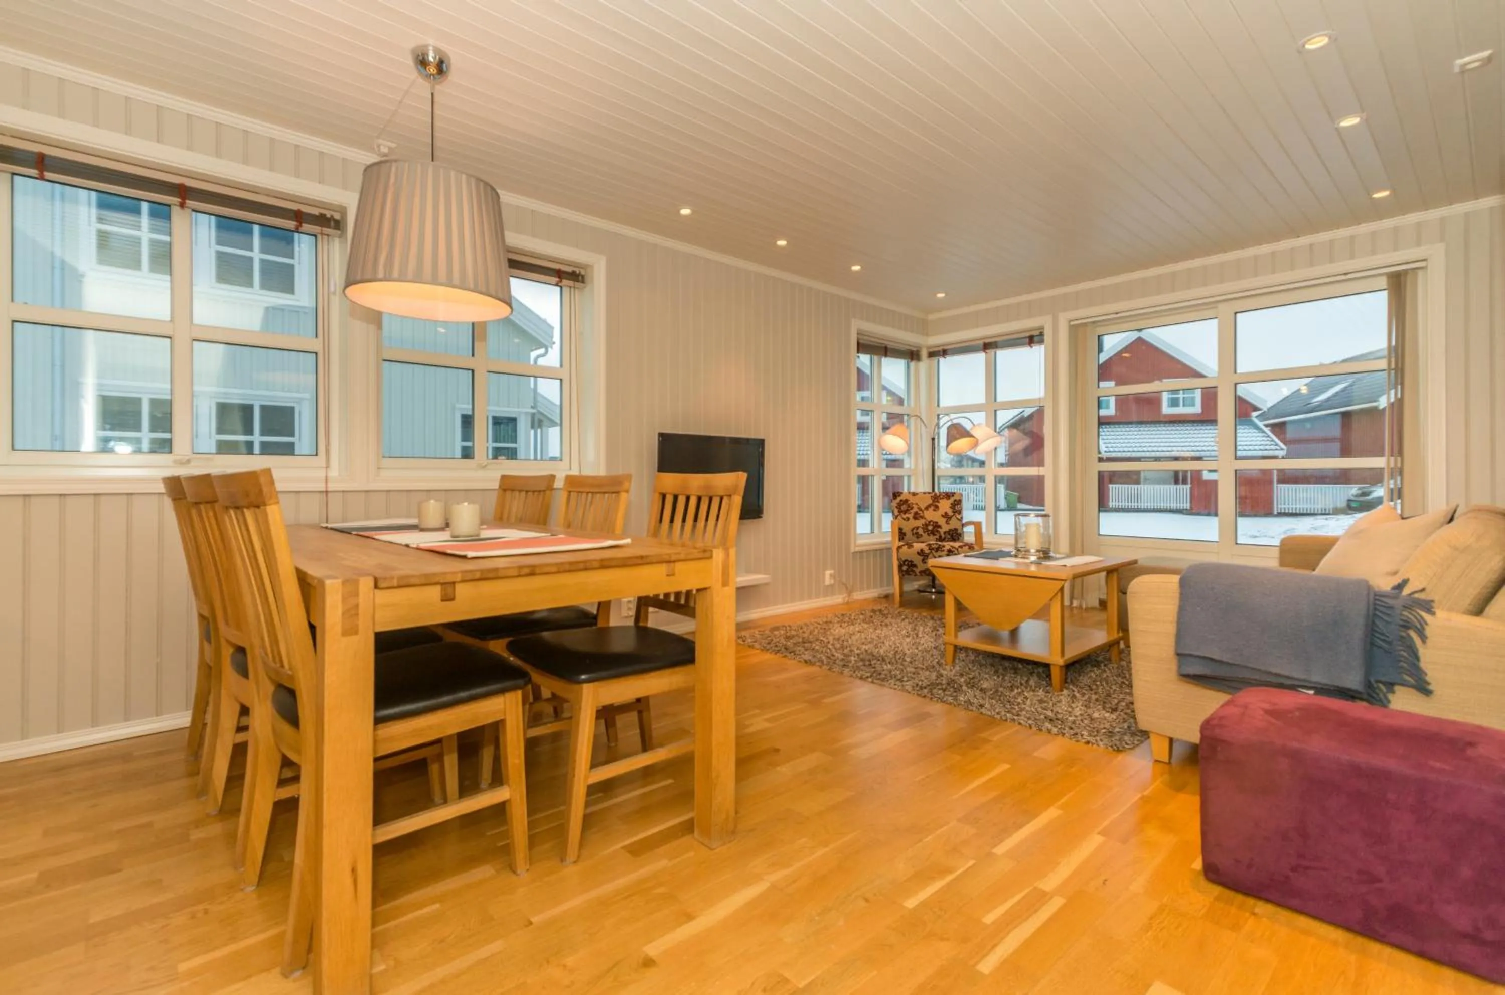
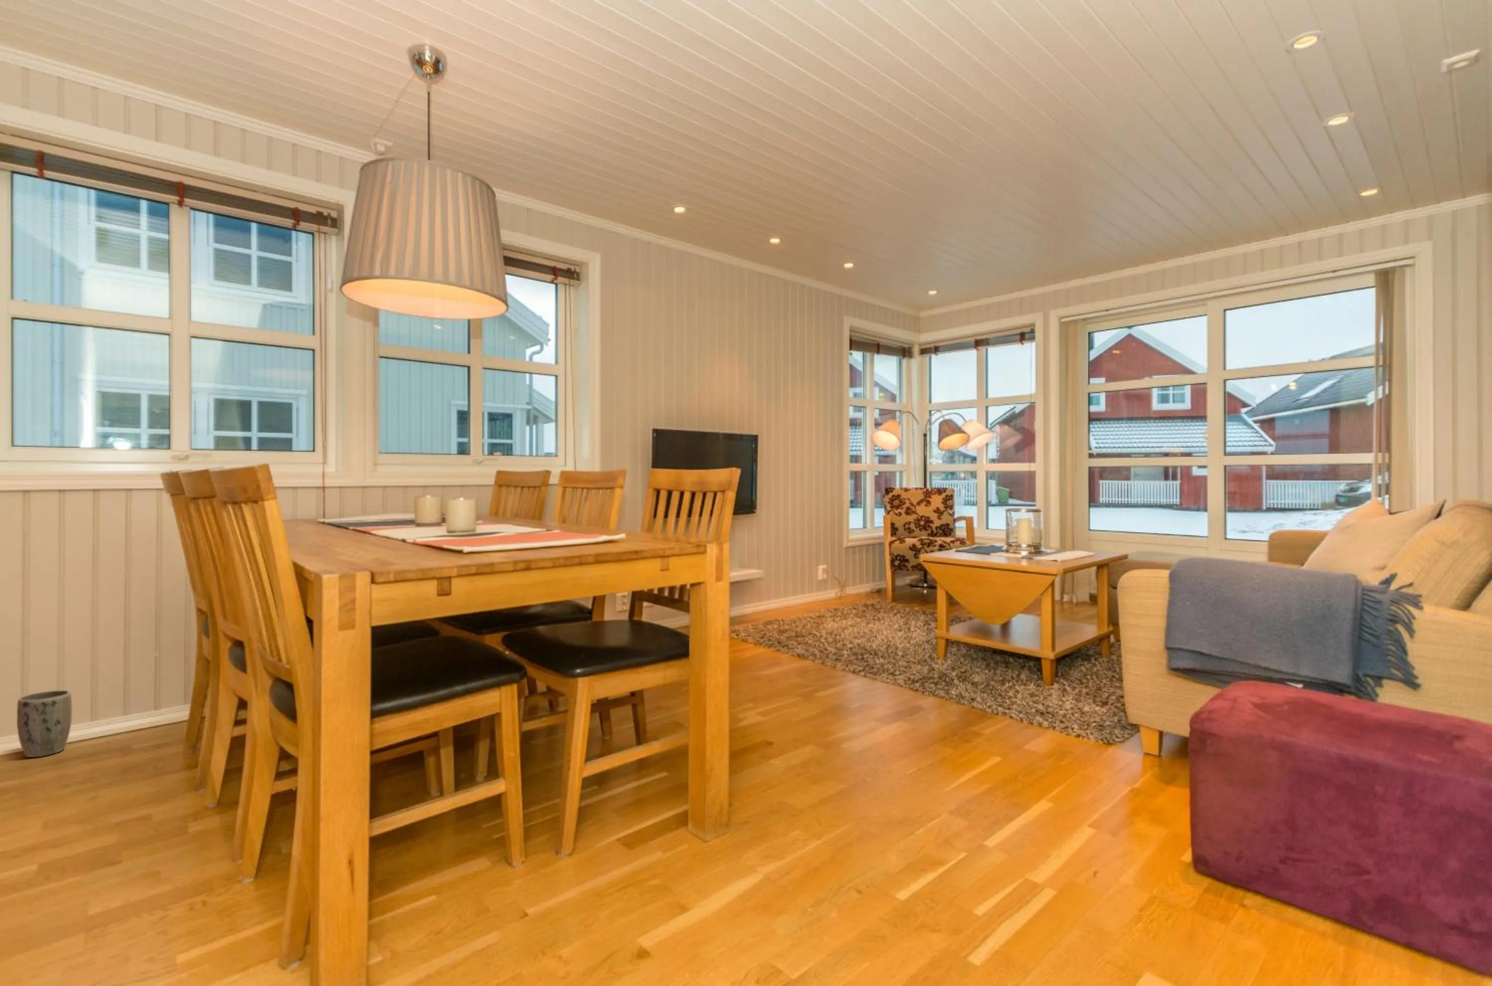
+ plant pot [17,690,73,758]
